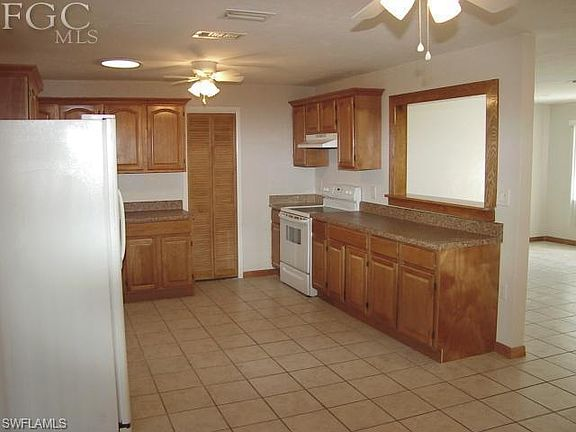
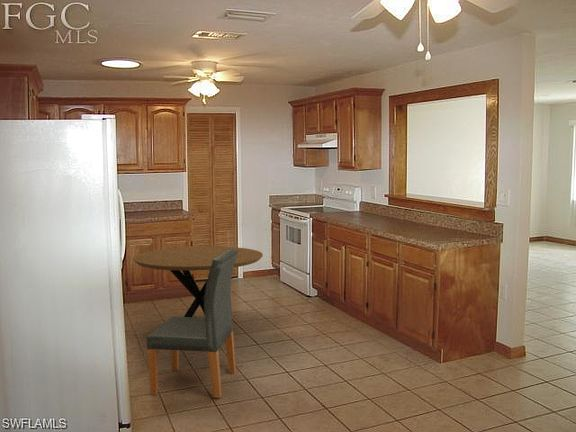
+ dining chair [146,248,238,399]
+ dining table [132,245,264,317]
